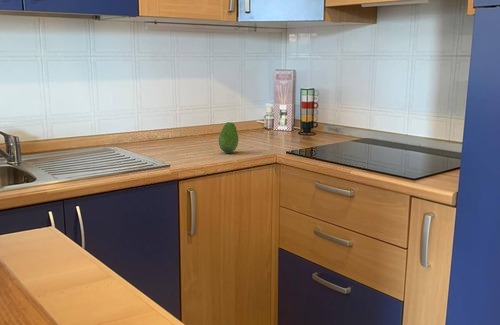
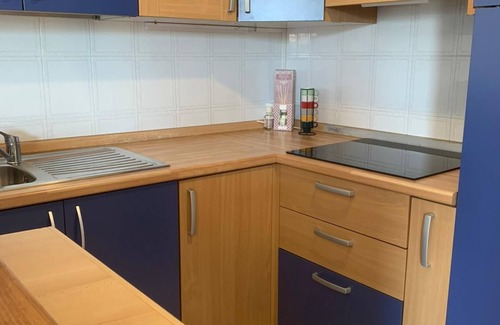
- fruit [218,121,239,154]
